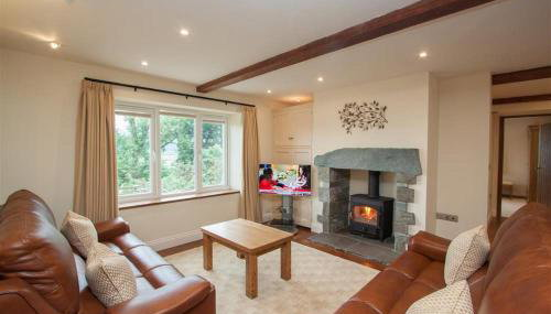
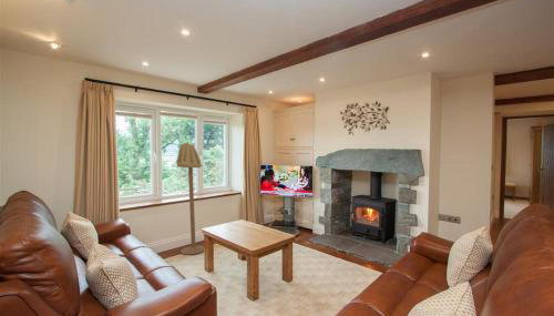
+ floor lamp [175,142,205,256]
